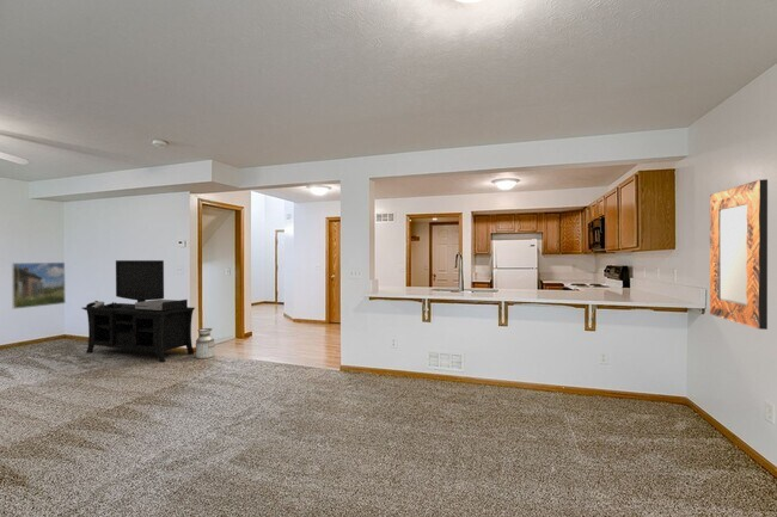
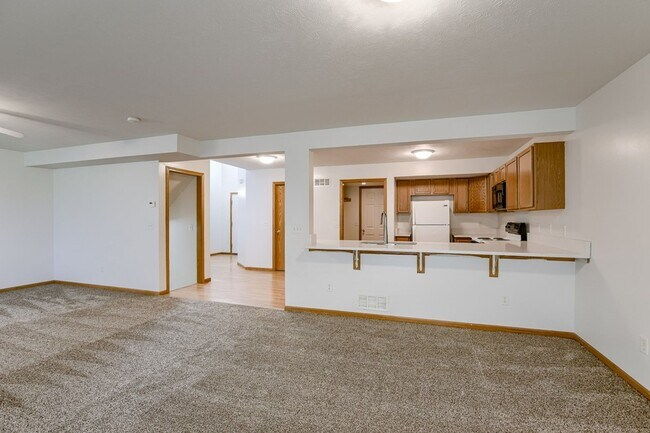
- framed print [11,261,67,310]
- planter [195,327,216,359]
- home mirror [709,178,769,331]
- media console [81,259,196,364]
